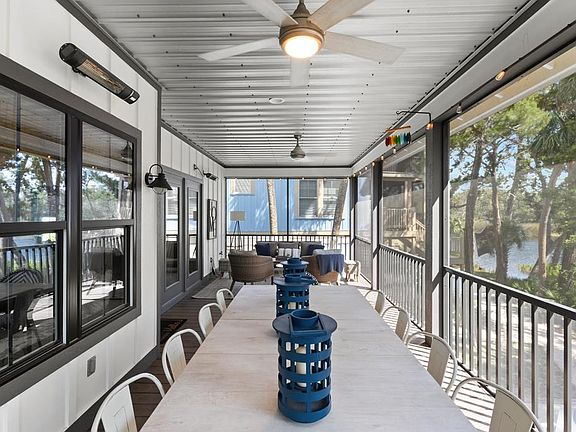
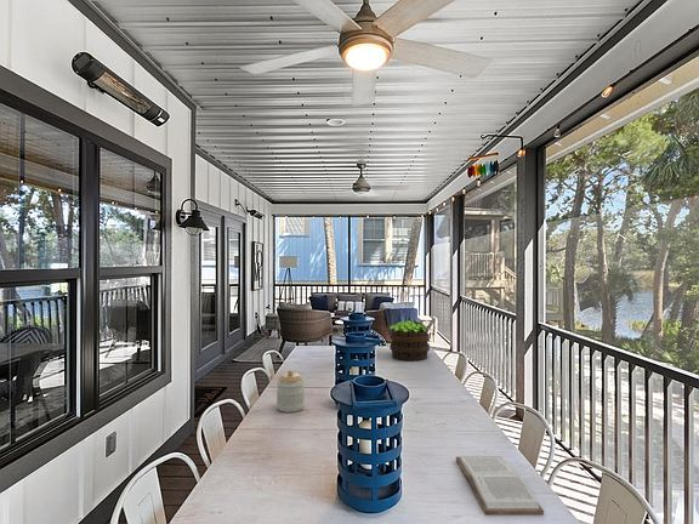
+ potted plant [388,319,431,363]
+ jar [275,369,306,414]
+ book [455,455,545,516]
